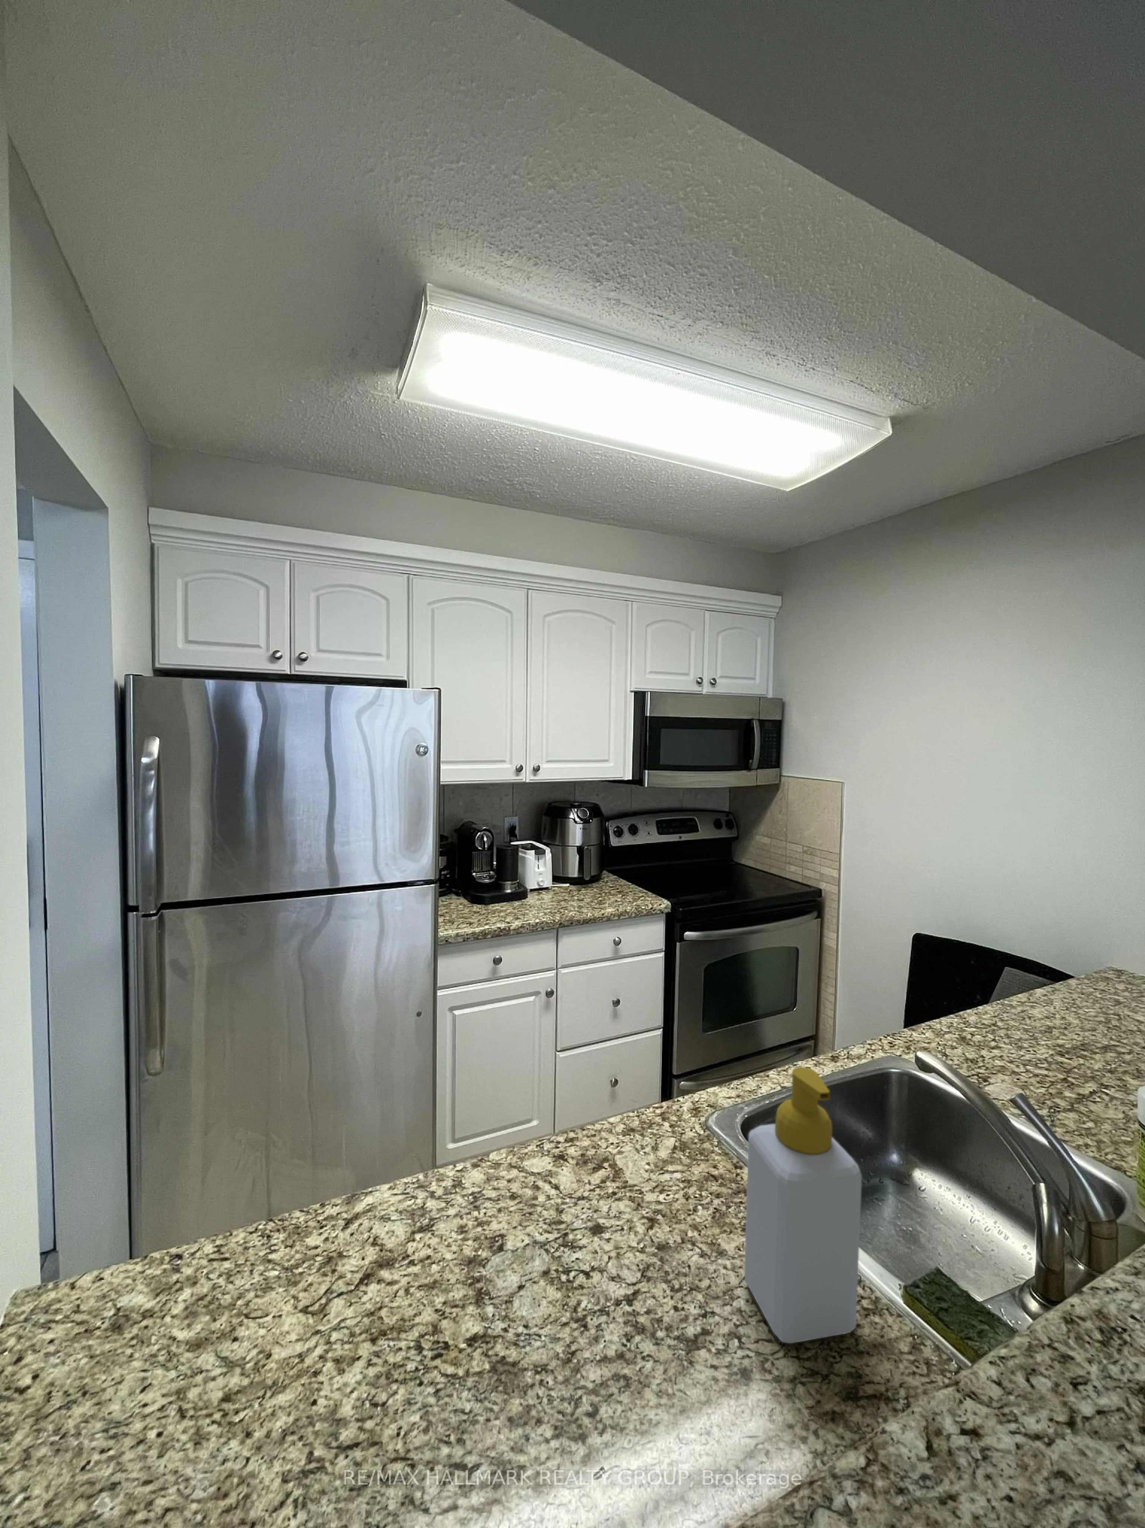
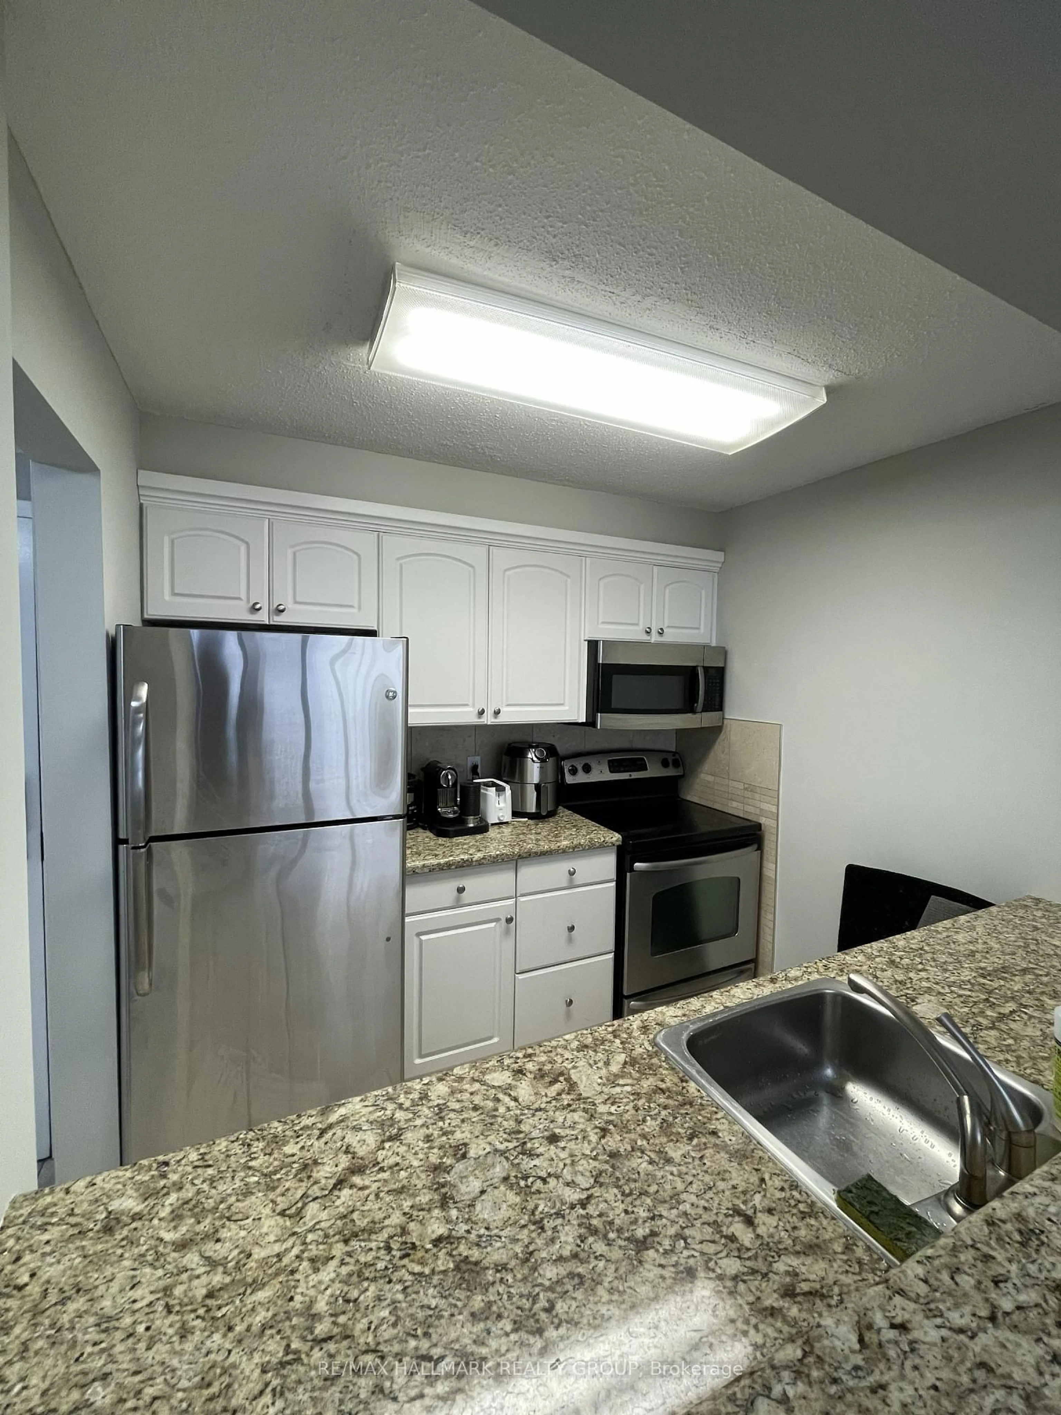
- soap bottle [744,1066,862,1344]
